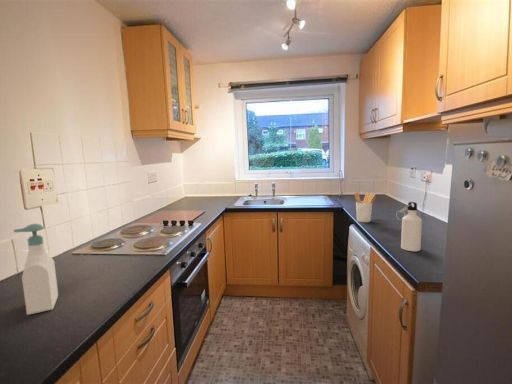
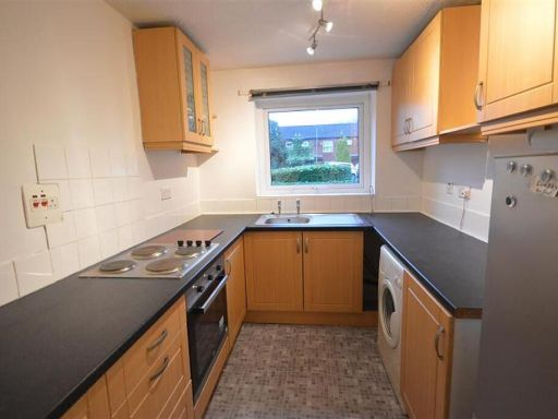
- water bottle [395,201,423,252]
- soap bottle [12,223,59,316]
- utensil holder [354,191,377,223]
